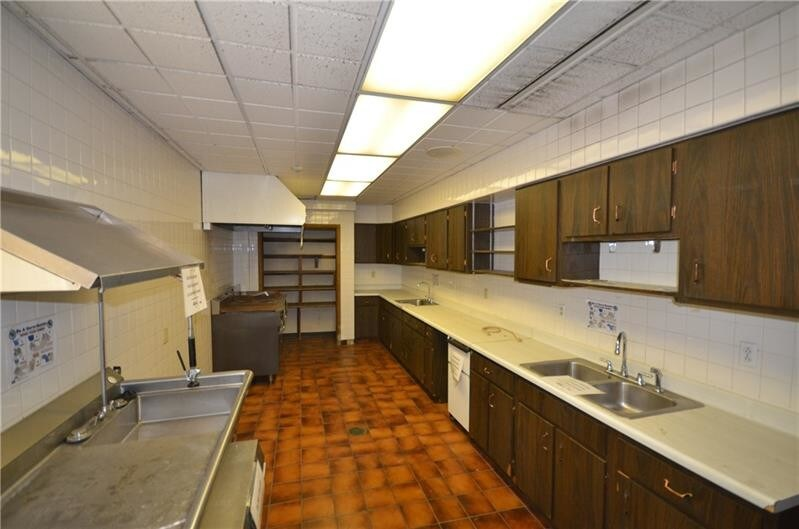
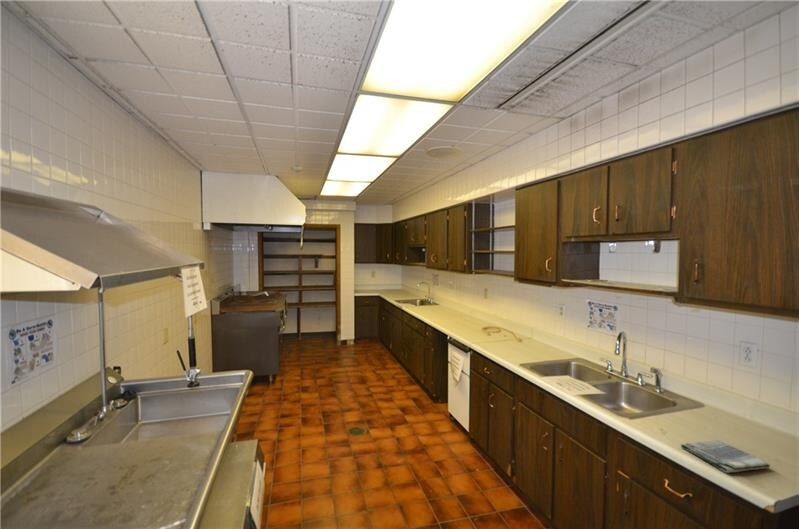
+ dish towel [680,439,771,474]
